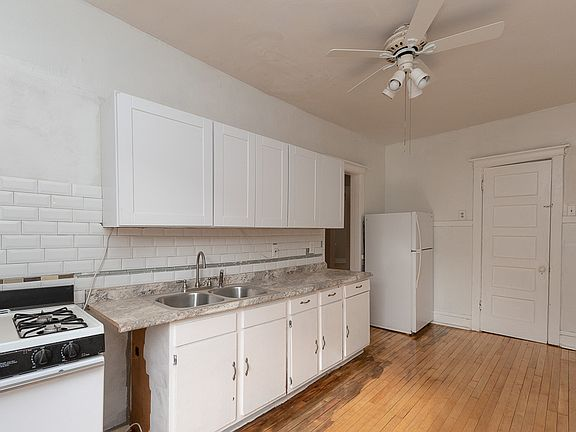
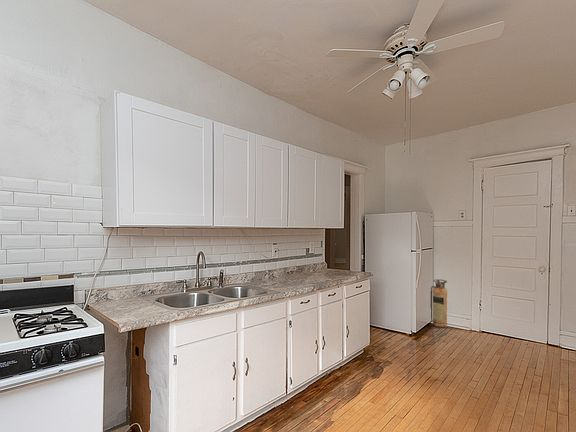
+ fire extinguisher [430,279,449,329]
